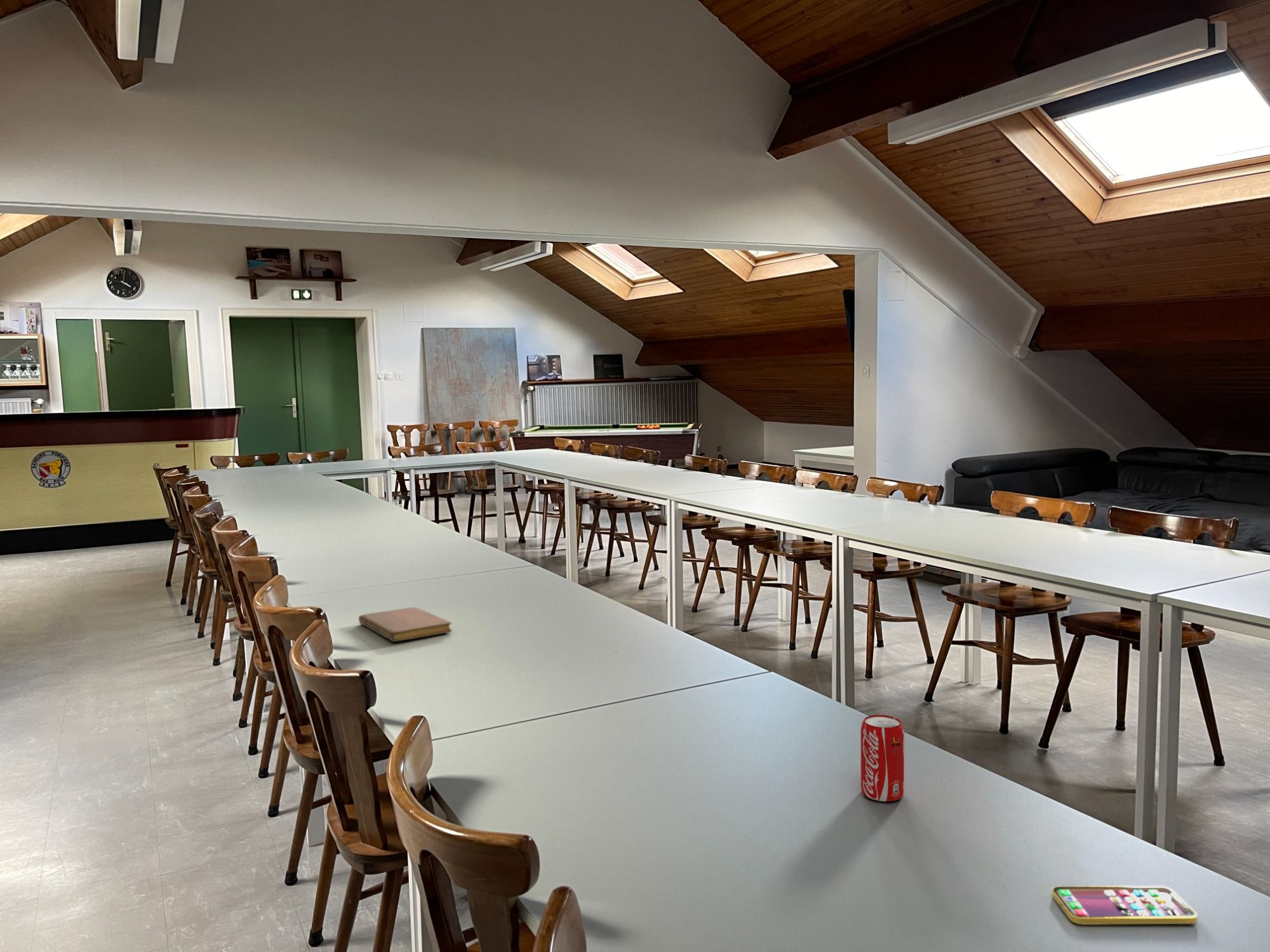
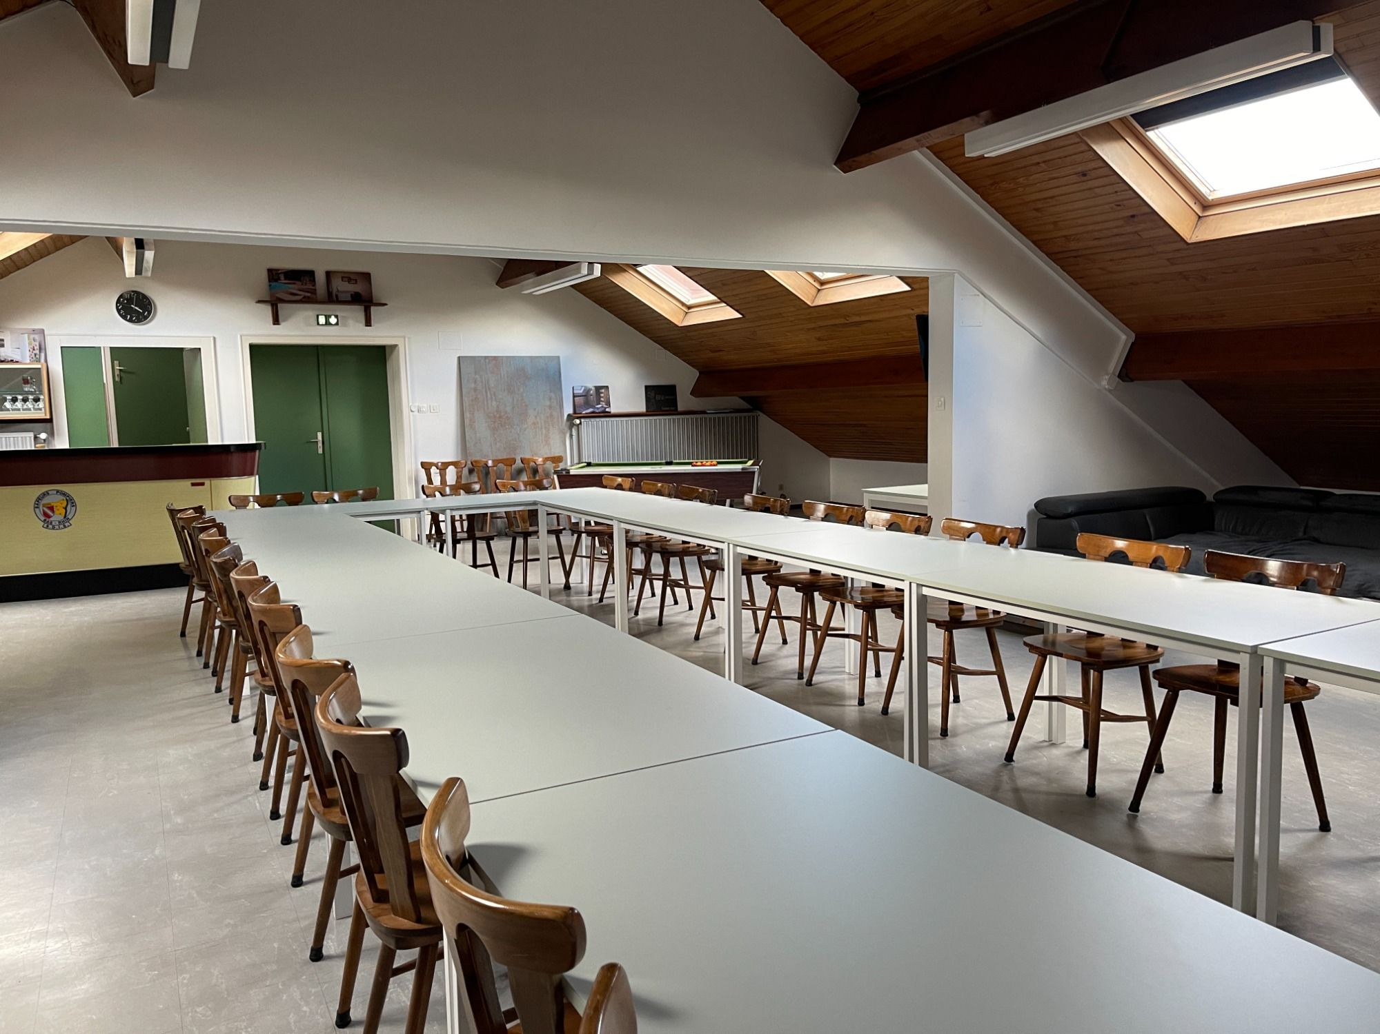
- notebook [358,607,452,642]
- beverage can [860,715,905,802]
- smartphone [1052,885,1198,925]
